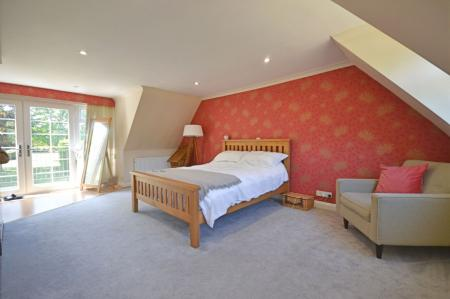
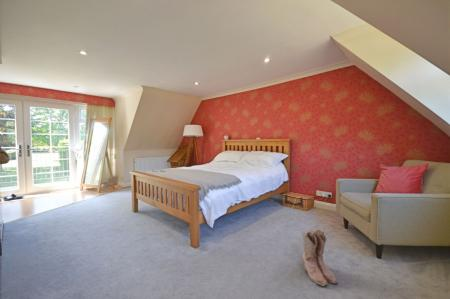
+ boots [301,228,339,287]
